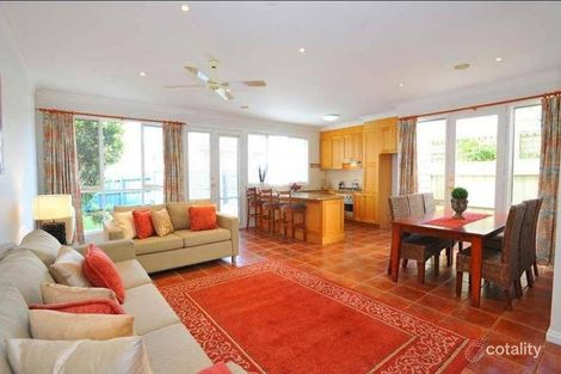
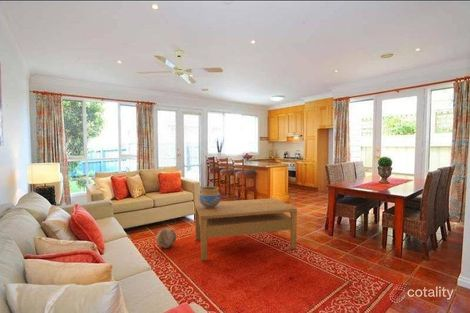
+ coffee table [194,197,298,261]
+ decorative ball [155,227,177,249]
+ ceramic pot [198,186,222,208]
